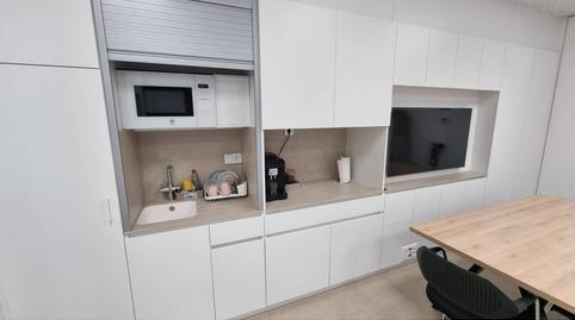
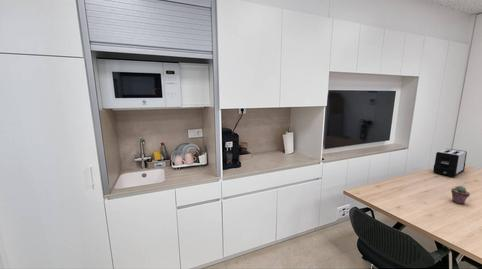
+ potted succulent [450,185,471,205]
+ toaster [432,148,468,178]
